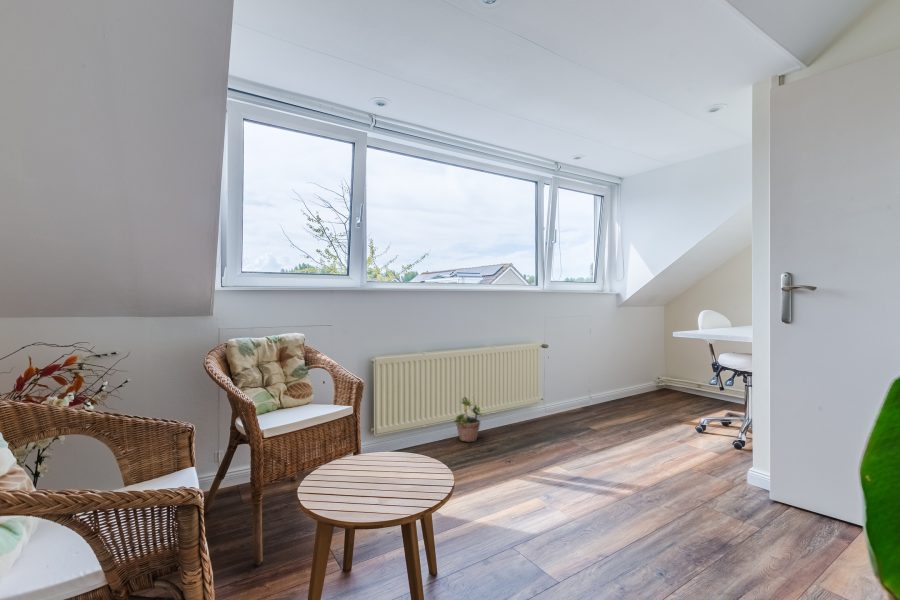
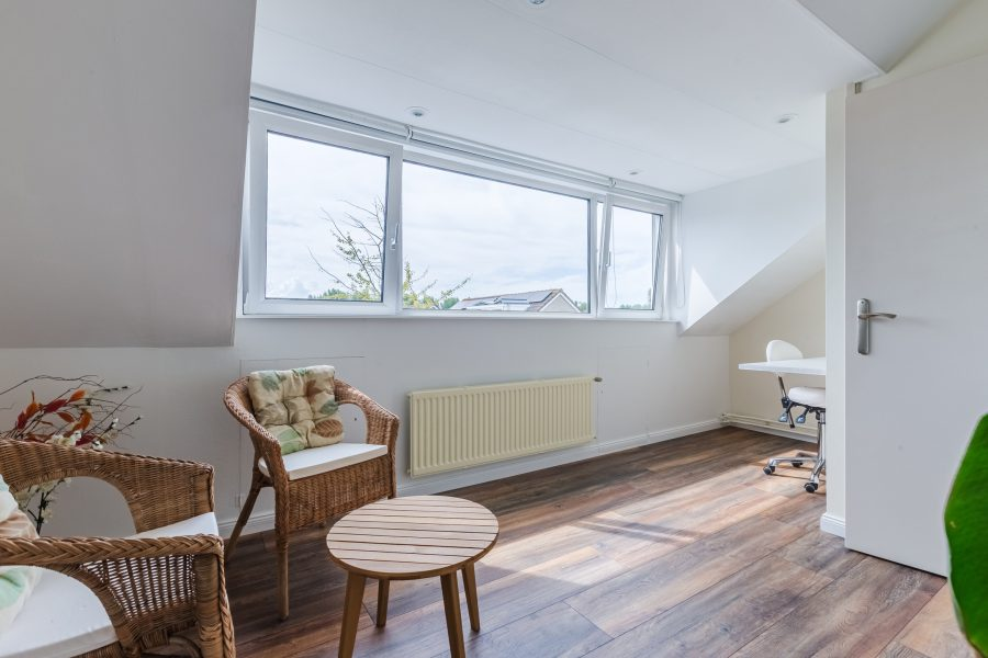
- potted plant [452,394,486,443]
